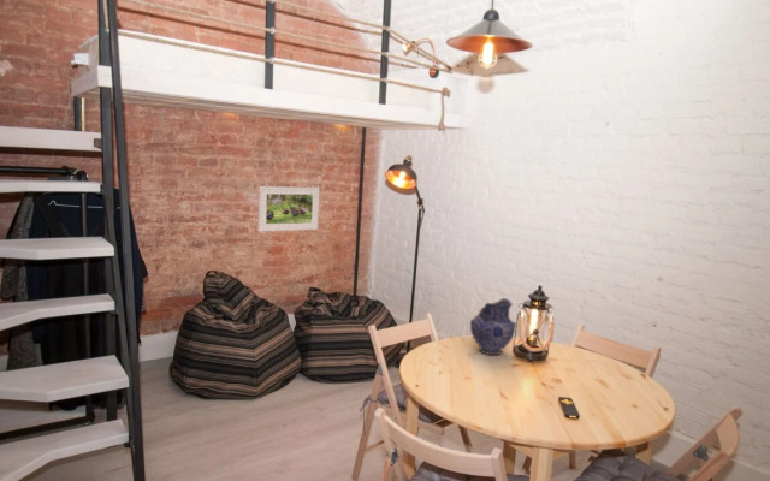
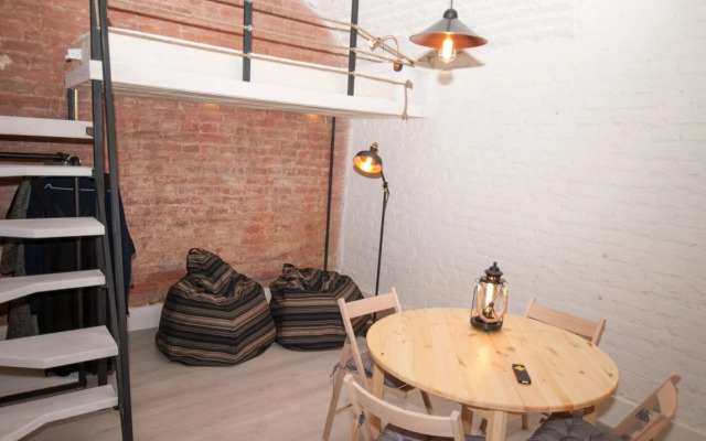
- pottery [469,297,517,356]
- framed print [257,185,320,232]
